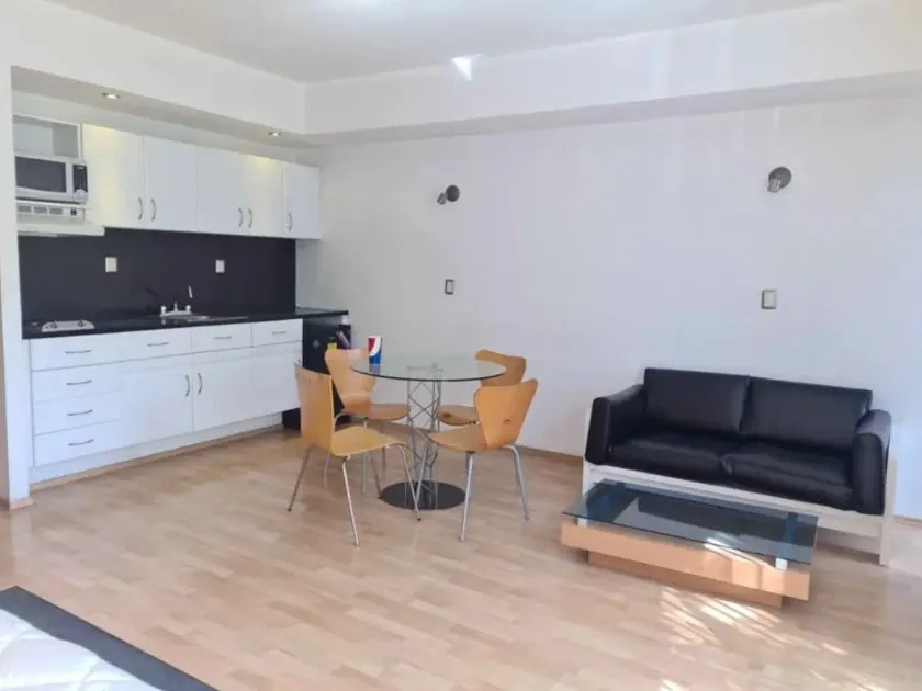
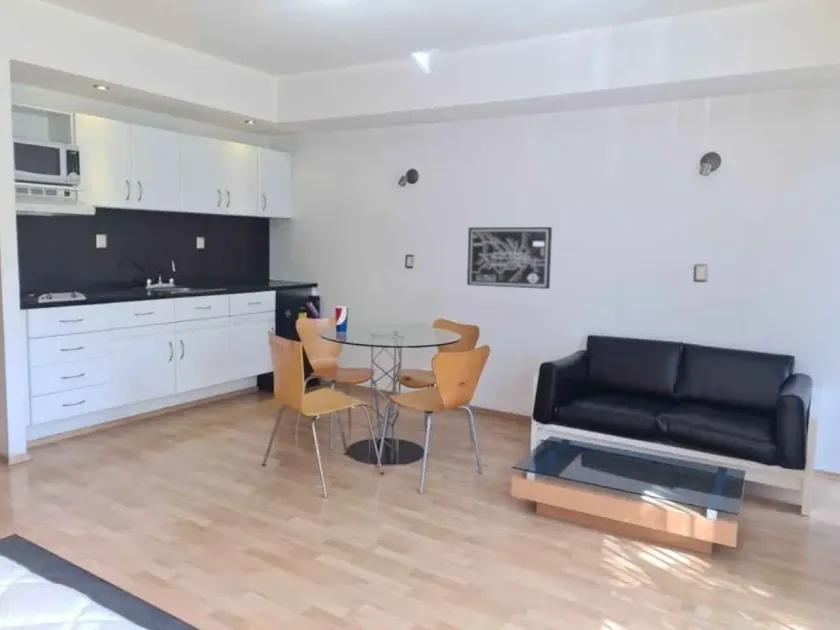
+ wall art [466,226,553,290]
